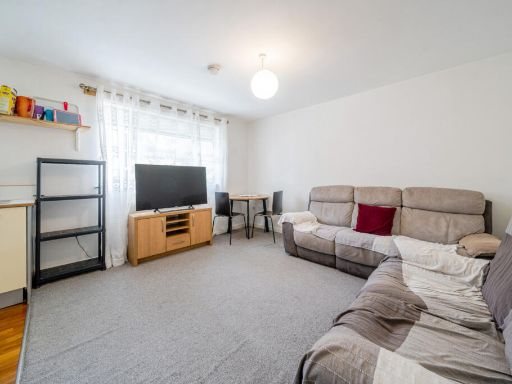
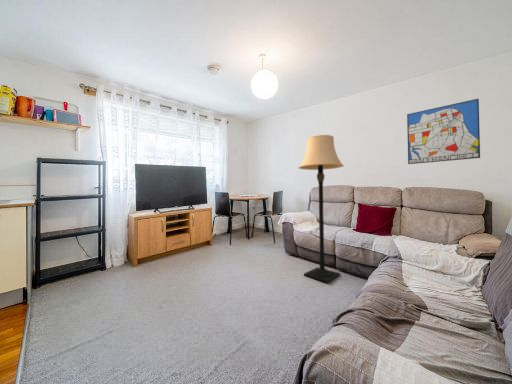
+ lamp [298,134,345,284]
+ wall art [406,97,481,165]
